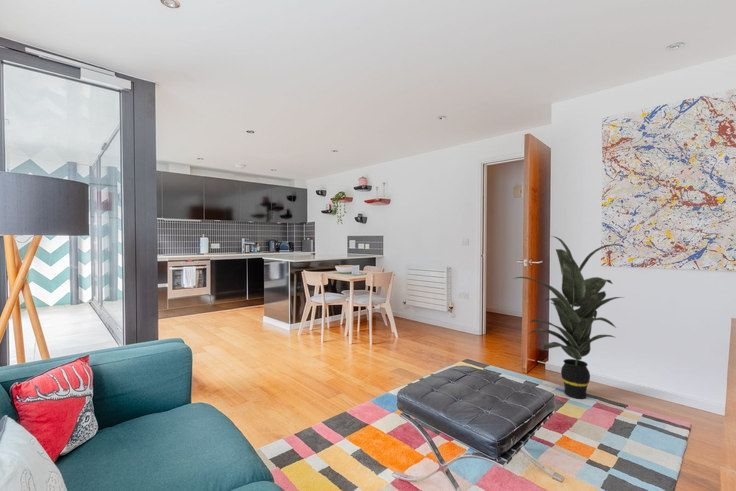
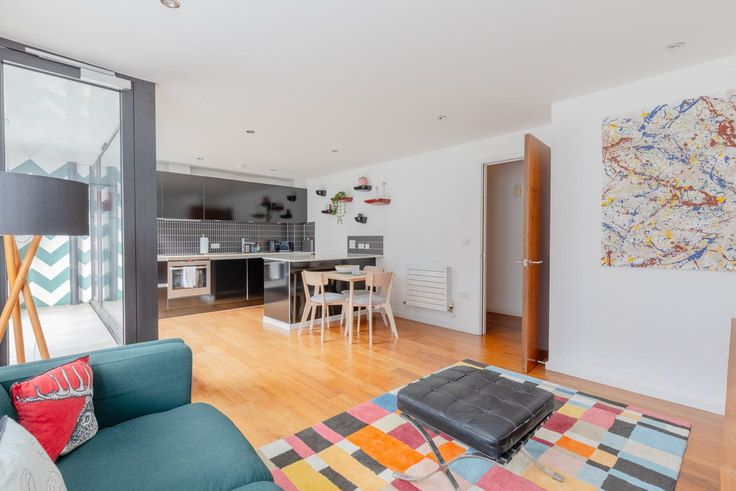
- indoor plant [511,235,626,400]
